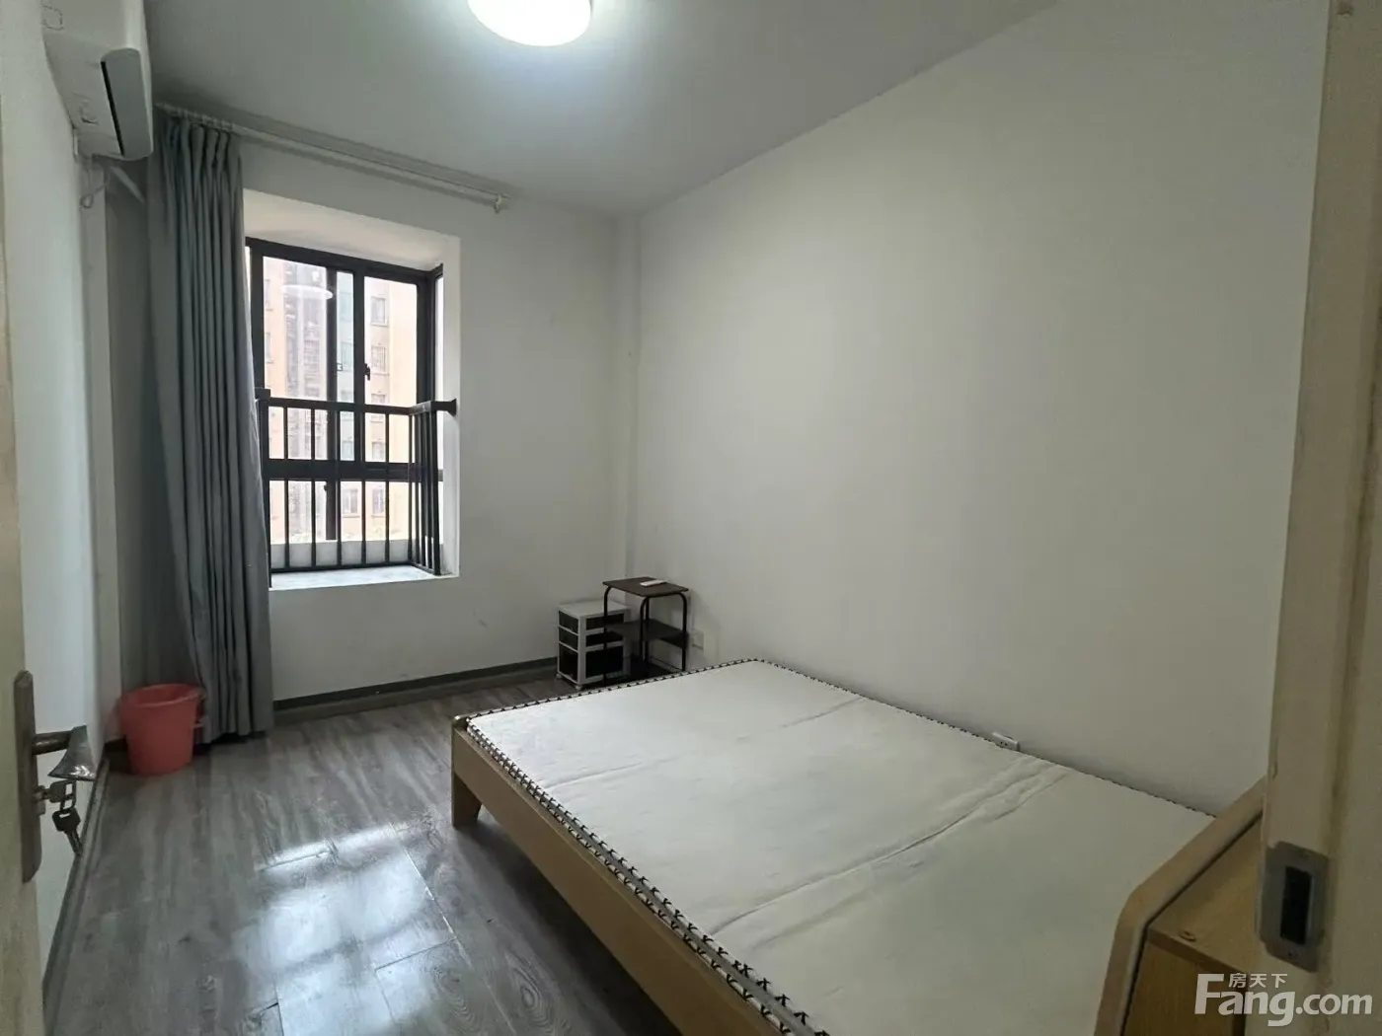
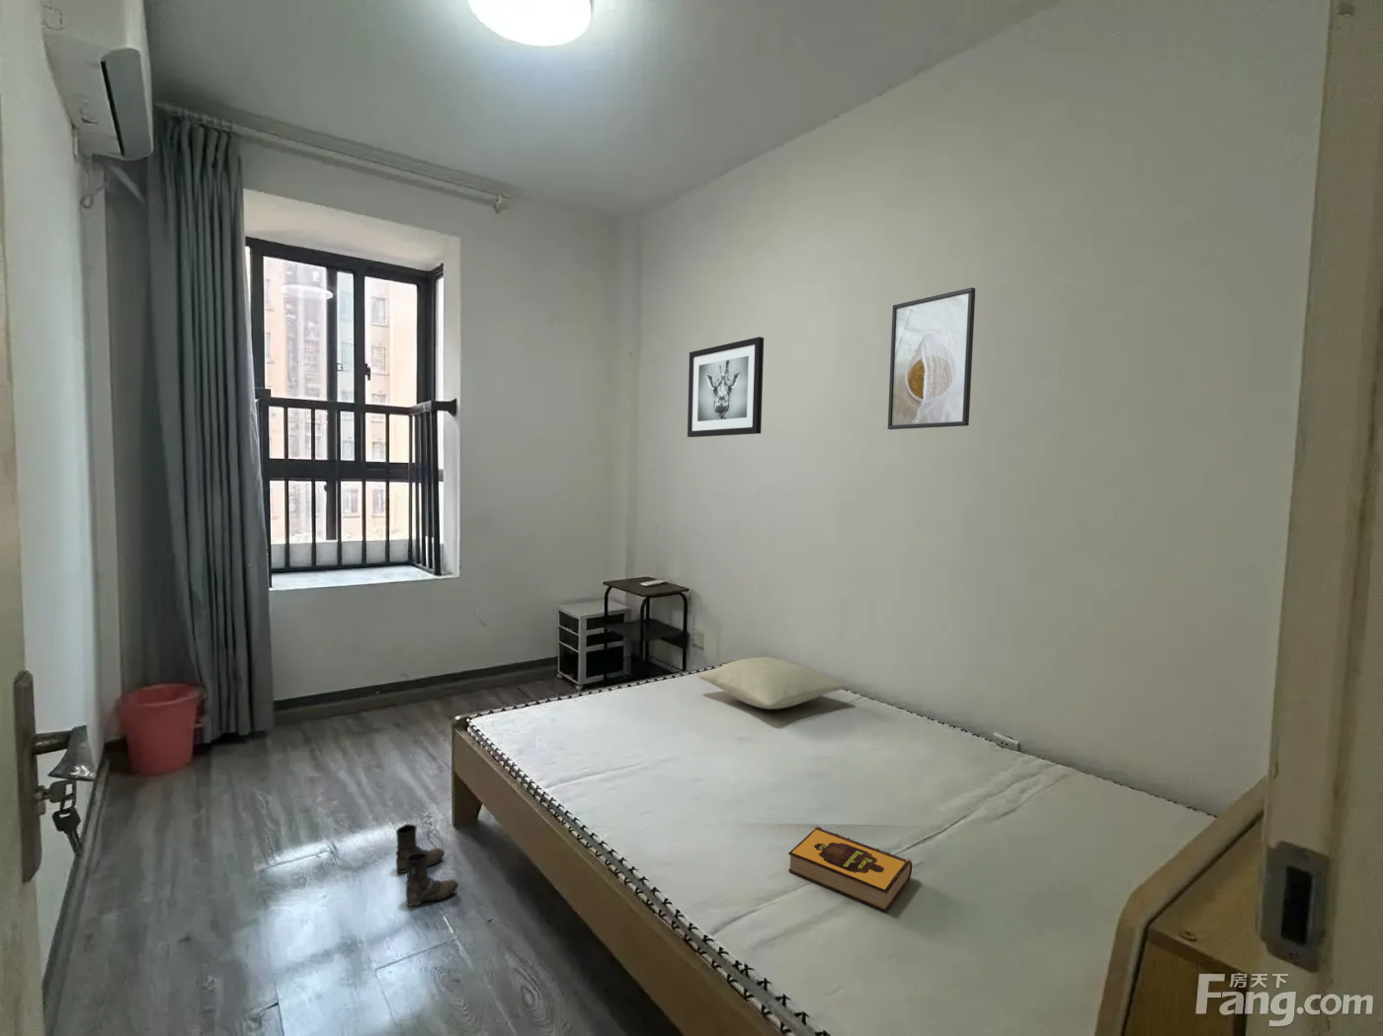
+ hardback book [787,826,913,913]
+ wall art [686,335,764,439]
+ boots [395,823,460,908]
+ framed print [888,286,976,430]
+ pillow [697,656,847,711]
